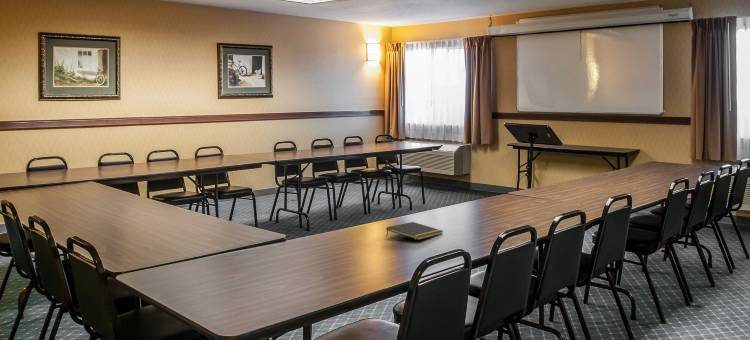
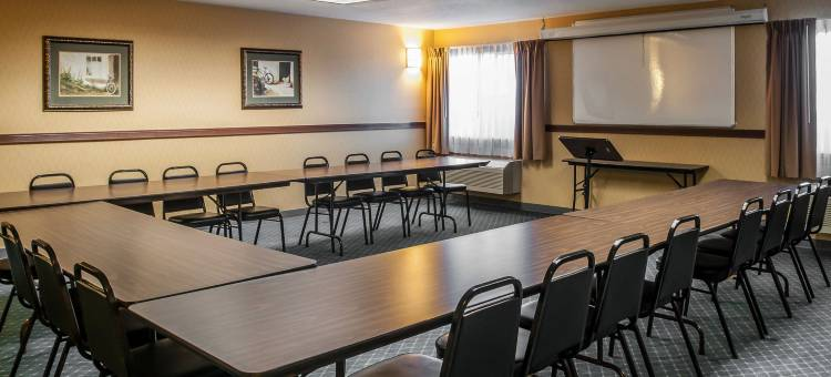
- notepad [385,221,444,241]
